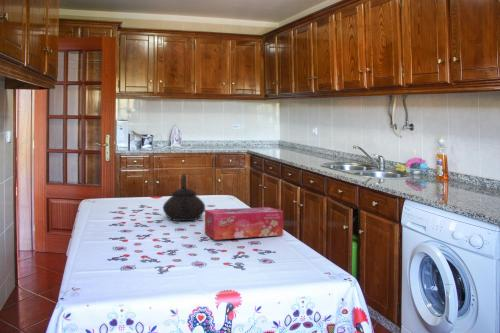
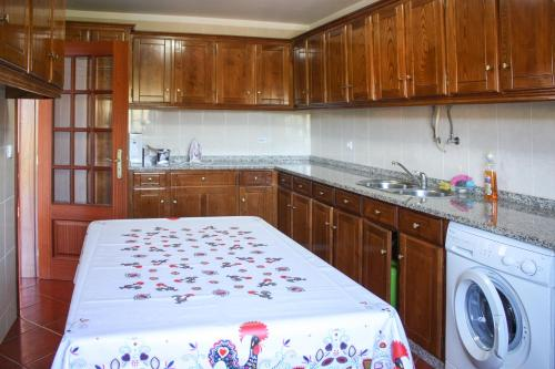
- tissue box [204,206,284,241]
- teapot [162,173,206,222]
